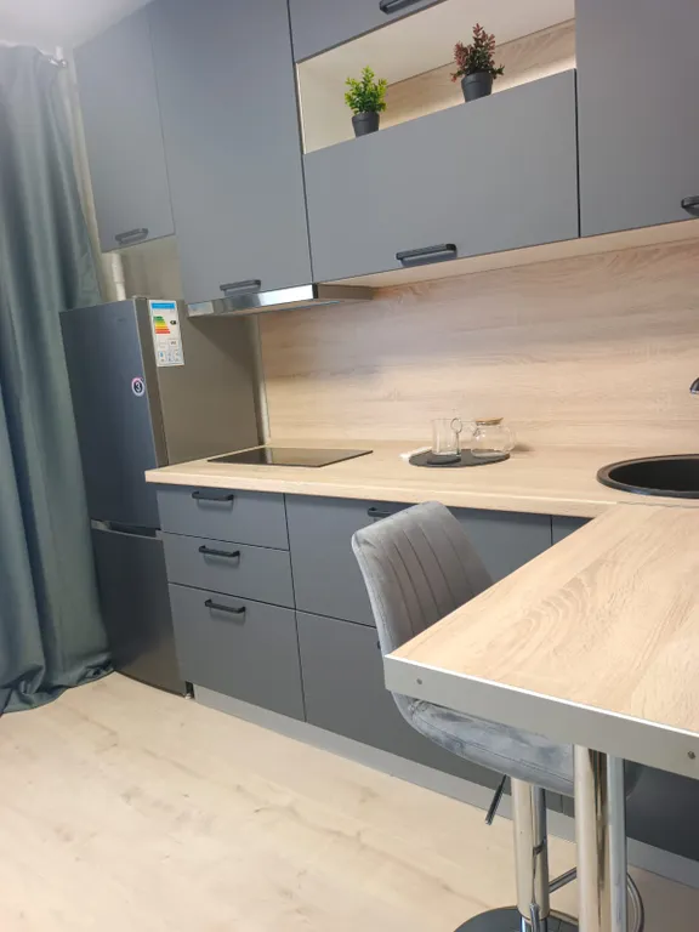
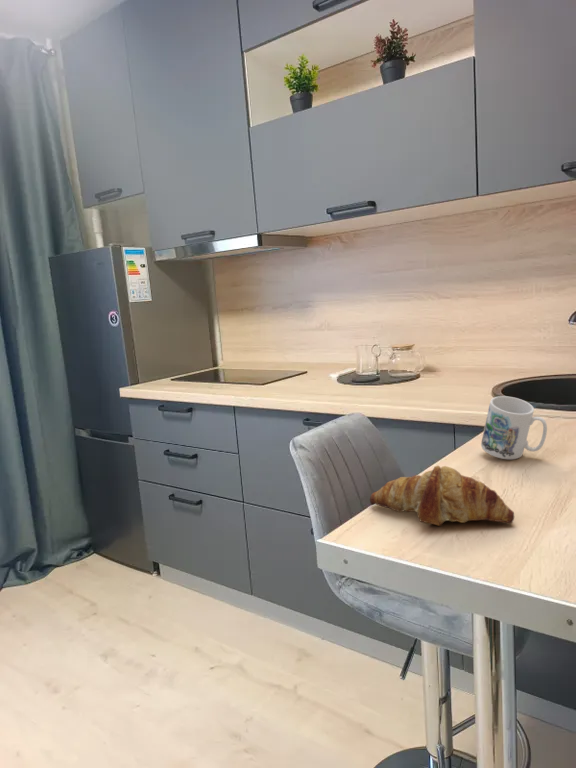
+ croissant [369,465,515,527]
+ mug [480,395,548,460]
